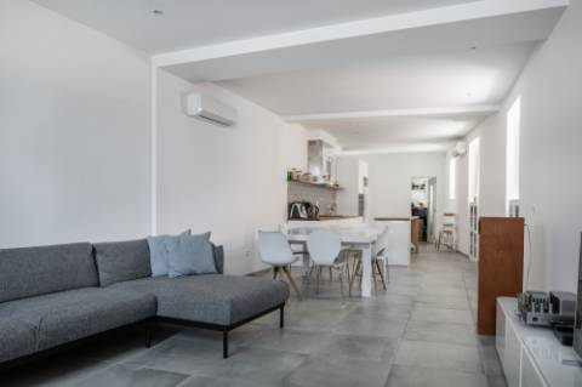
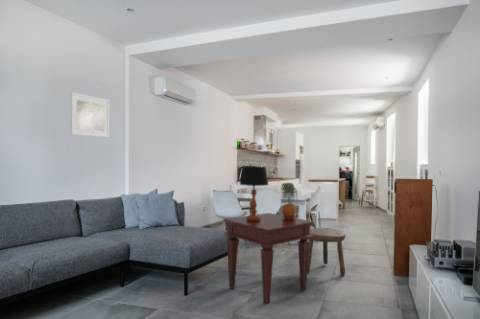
+ potted plant [280,182,299,219]
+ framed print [69,91,110,138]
+ side table [222,212,315,305]
+ stool [307,227,346,277]
+ table lamp [239,165,270,221]
